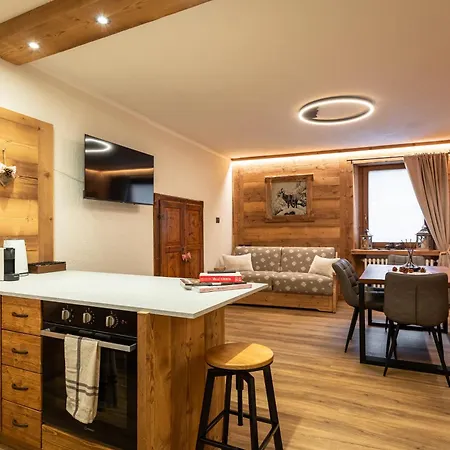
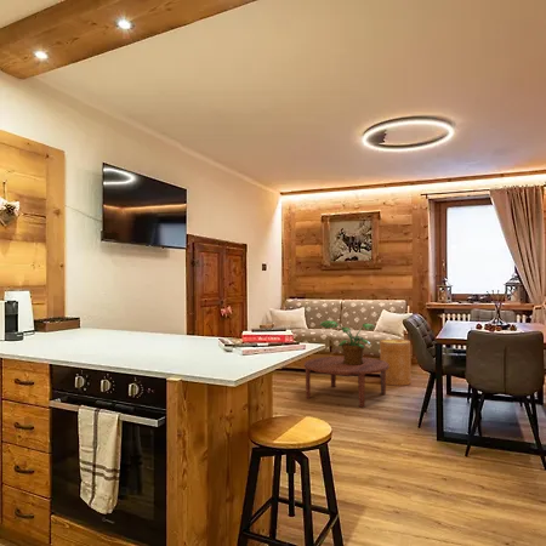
+ basket [379,339,413,387]
+ potted plant [318,319,376,365]
+ coffee table [303,356,389,409]
